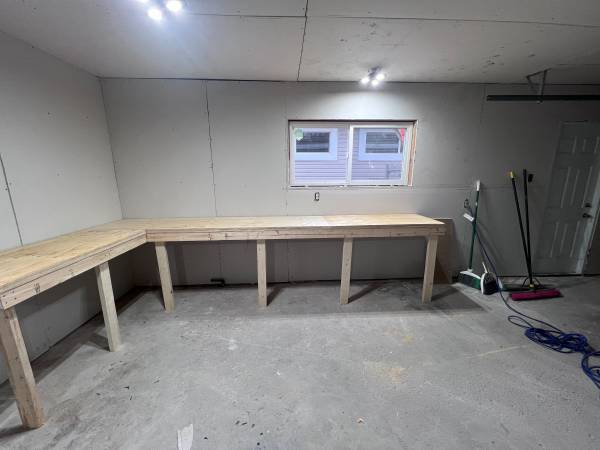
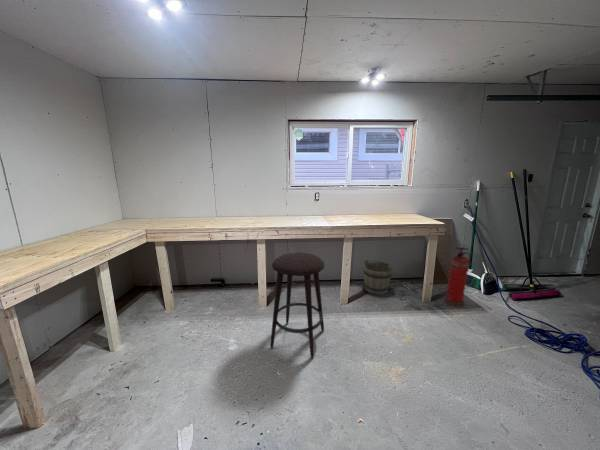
+ bucket [362,258,394,296]
+ fire extinguisher [443,247,472,309]
+ stool [269,252,325,360]
